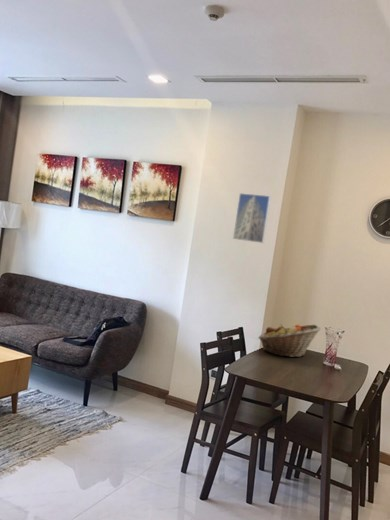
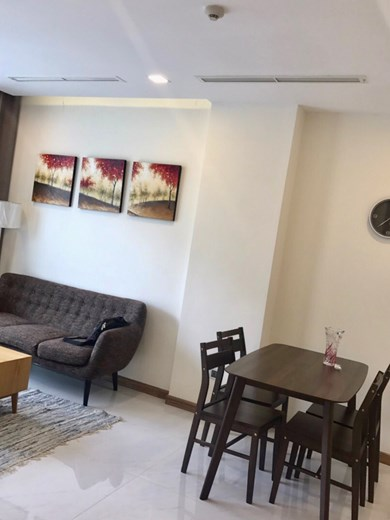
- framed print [232,192,272,244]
- fruit basket [258,323,322,358]
